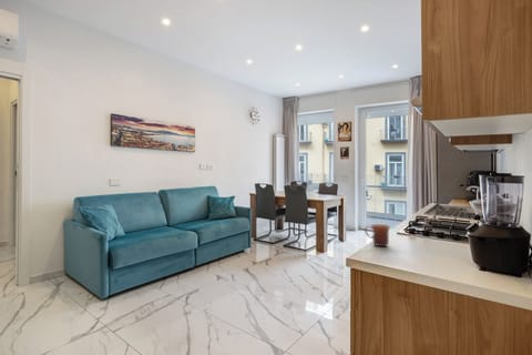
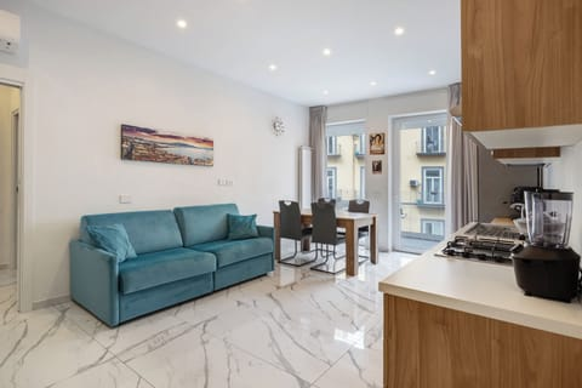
- mug [364,223,391,247]
